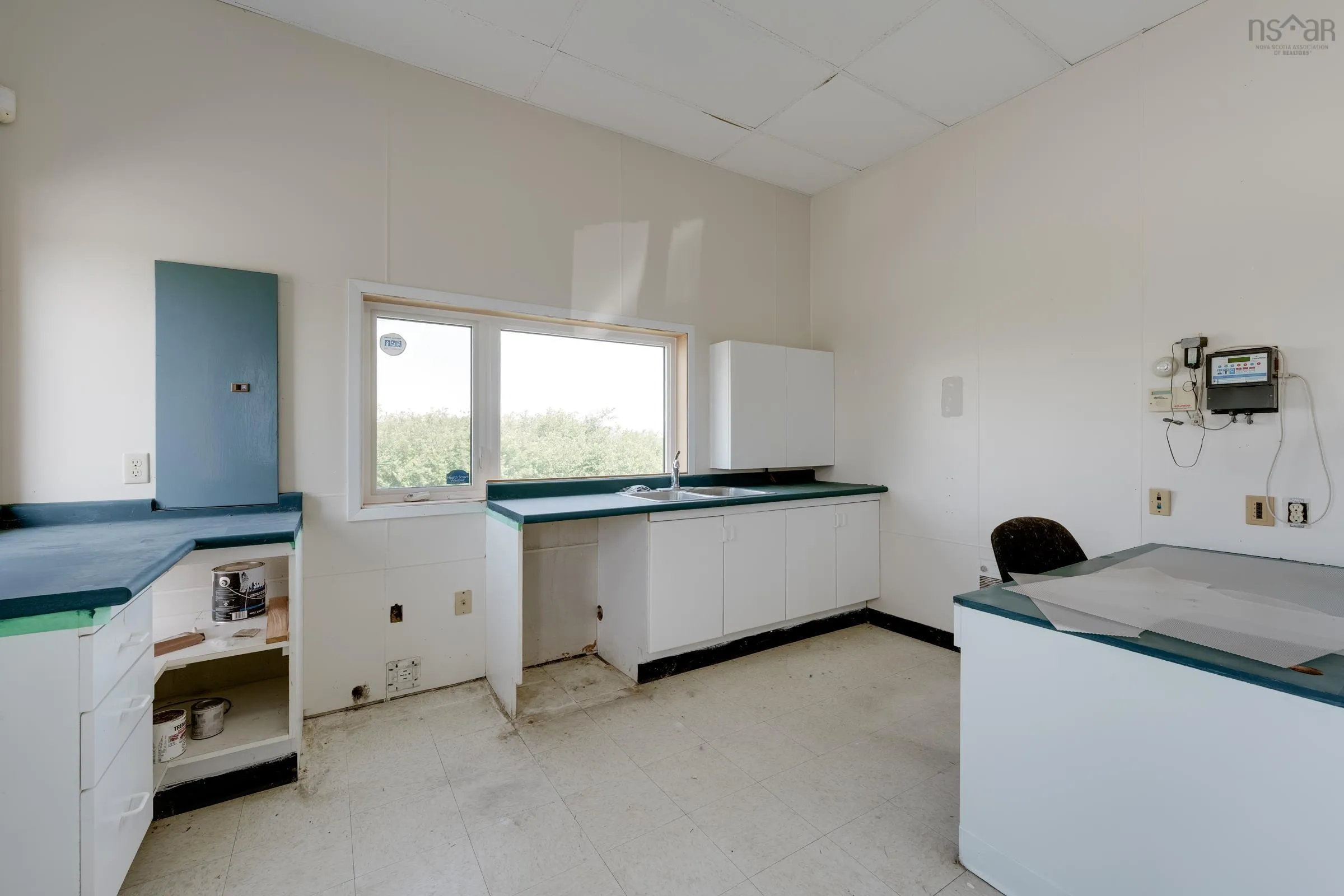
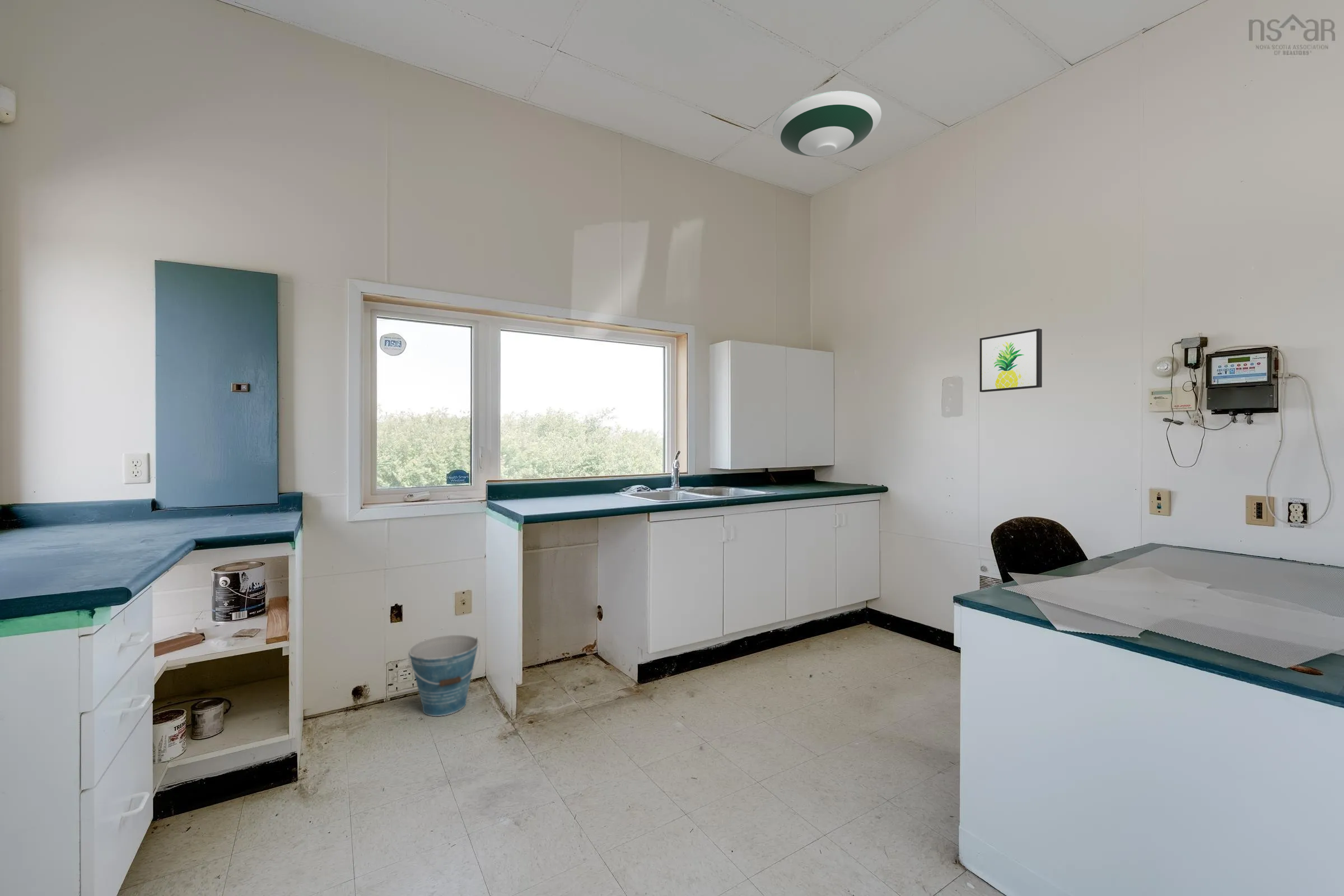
+ bucket [408,634,481,717]
+ wall art [979,328,1043,393]
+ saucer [772,90,882,157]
